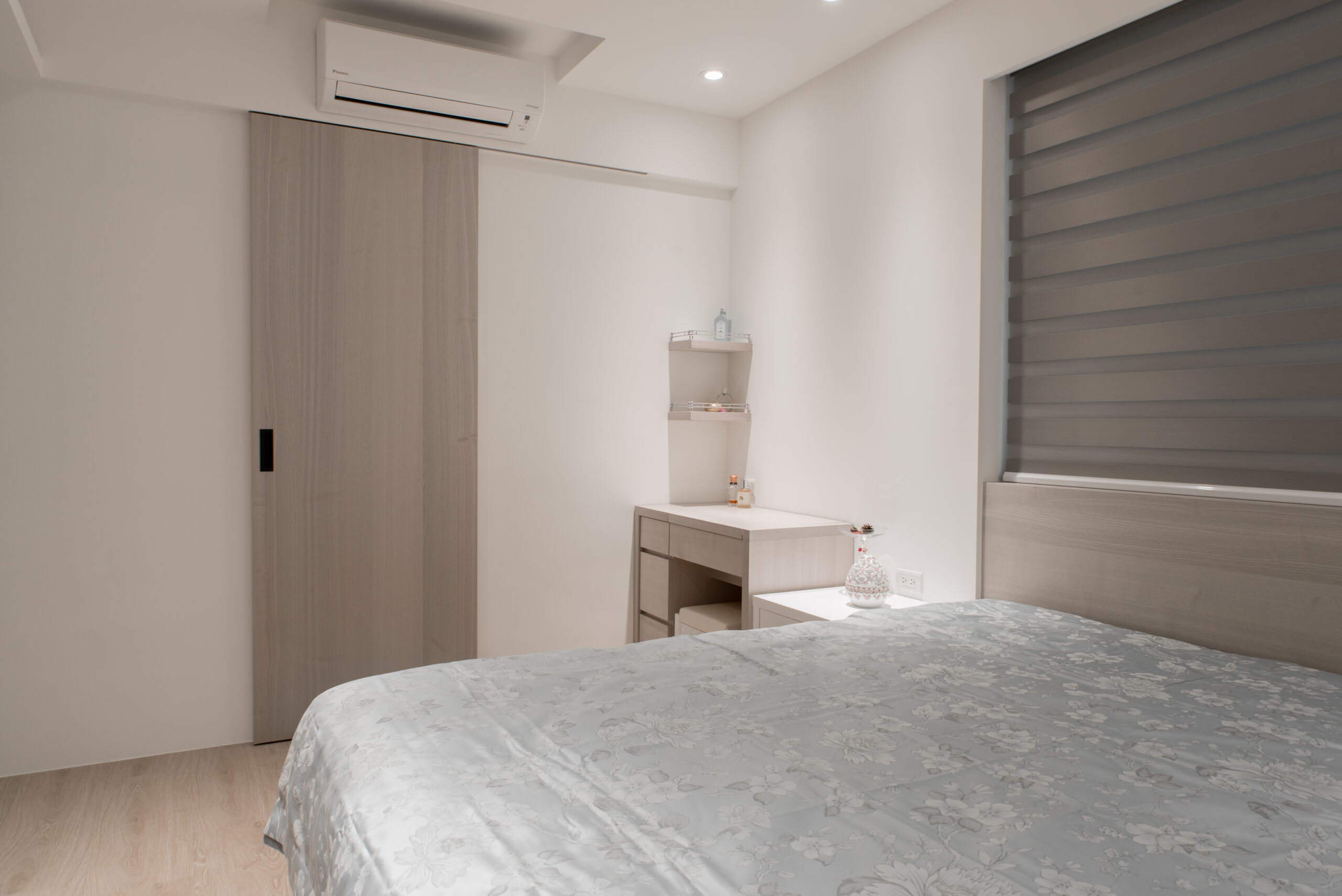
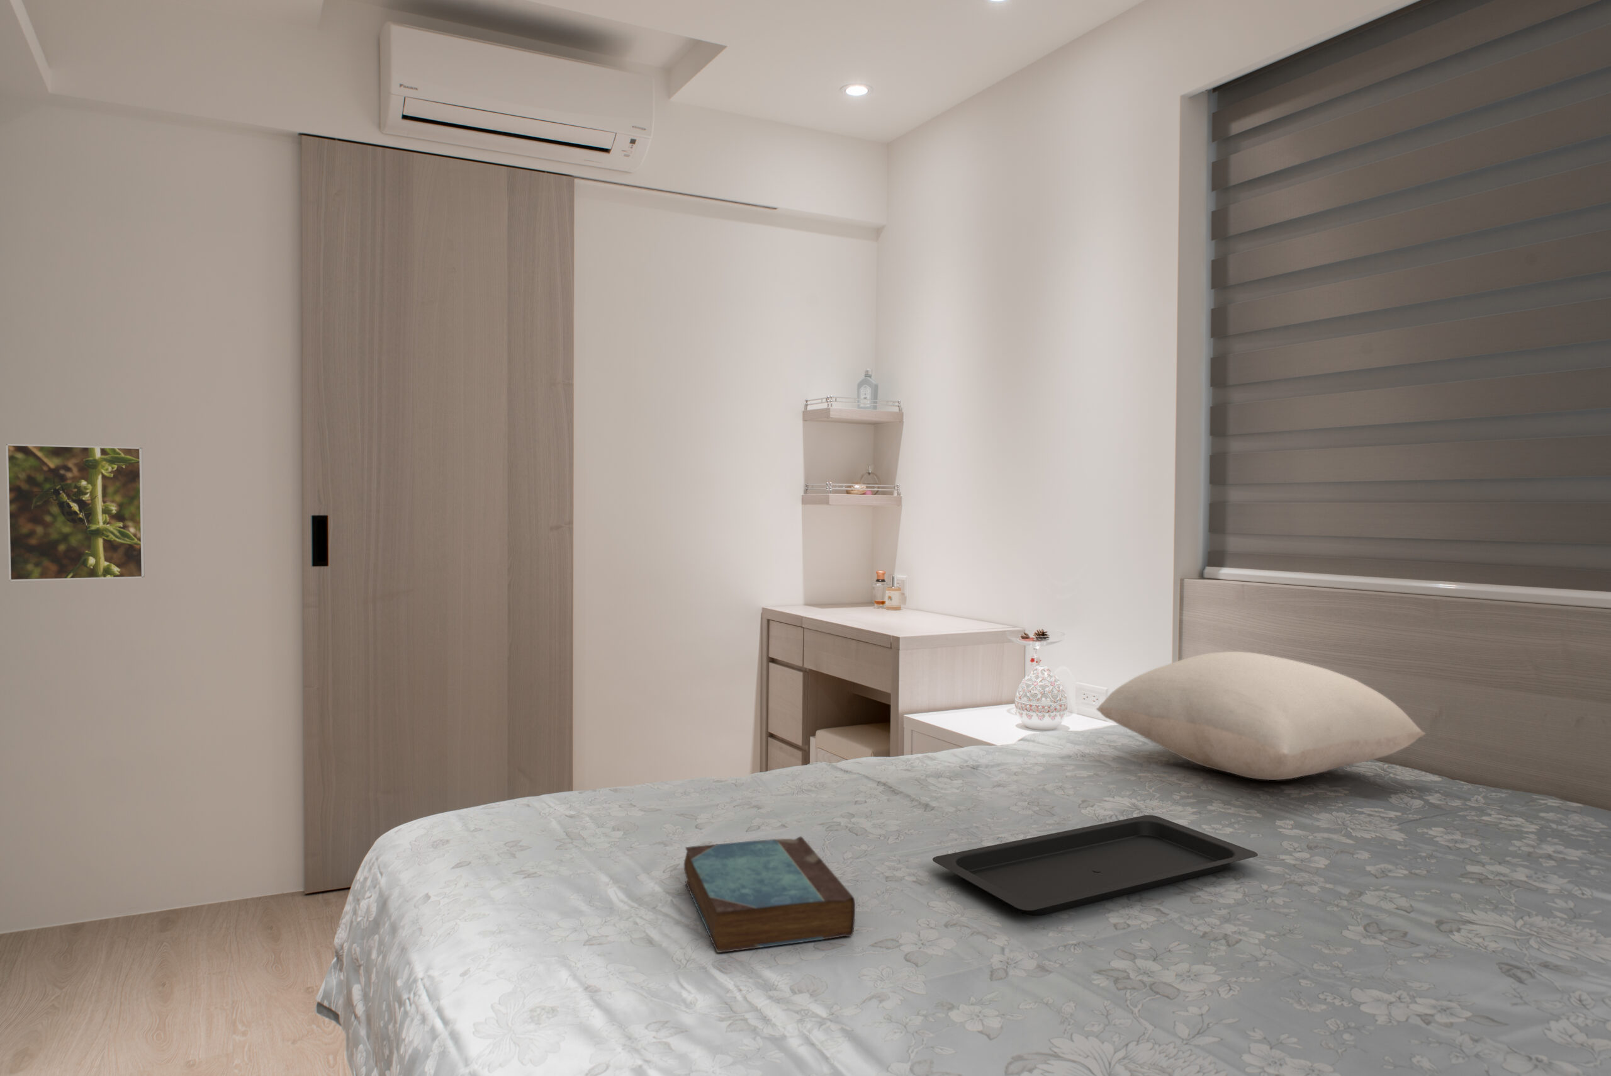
+ book [683,836,856,954]
+ serving tray [932,814,1258,915]
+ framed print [6,443,145,581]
+ pillow [1095,651,1426,781]
